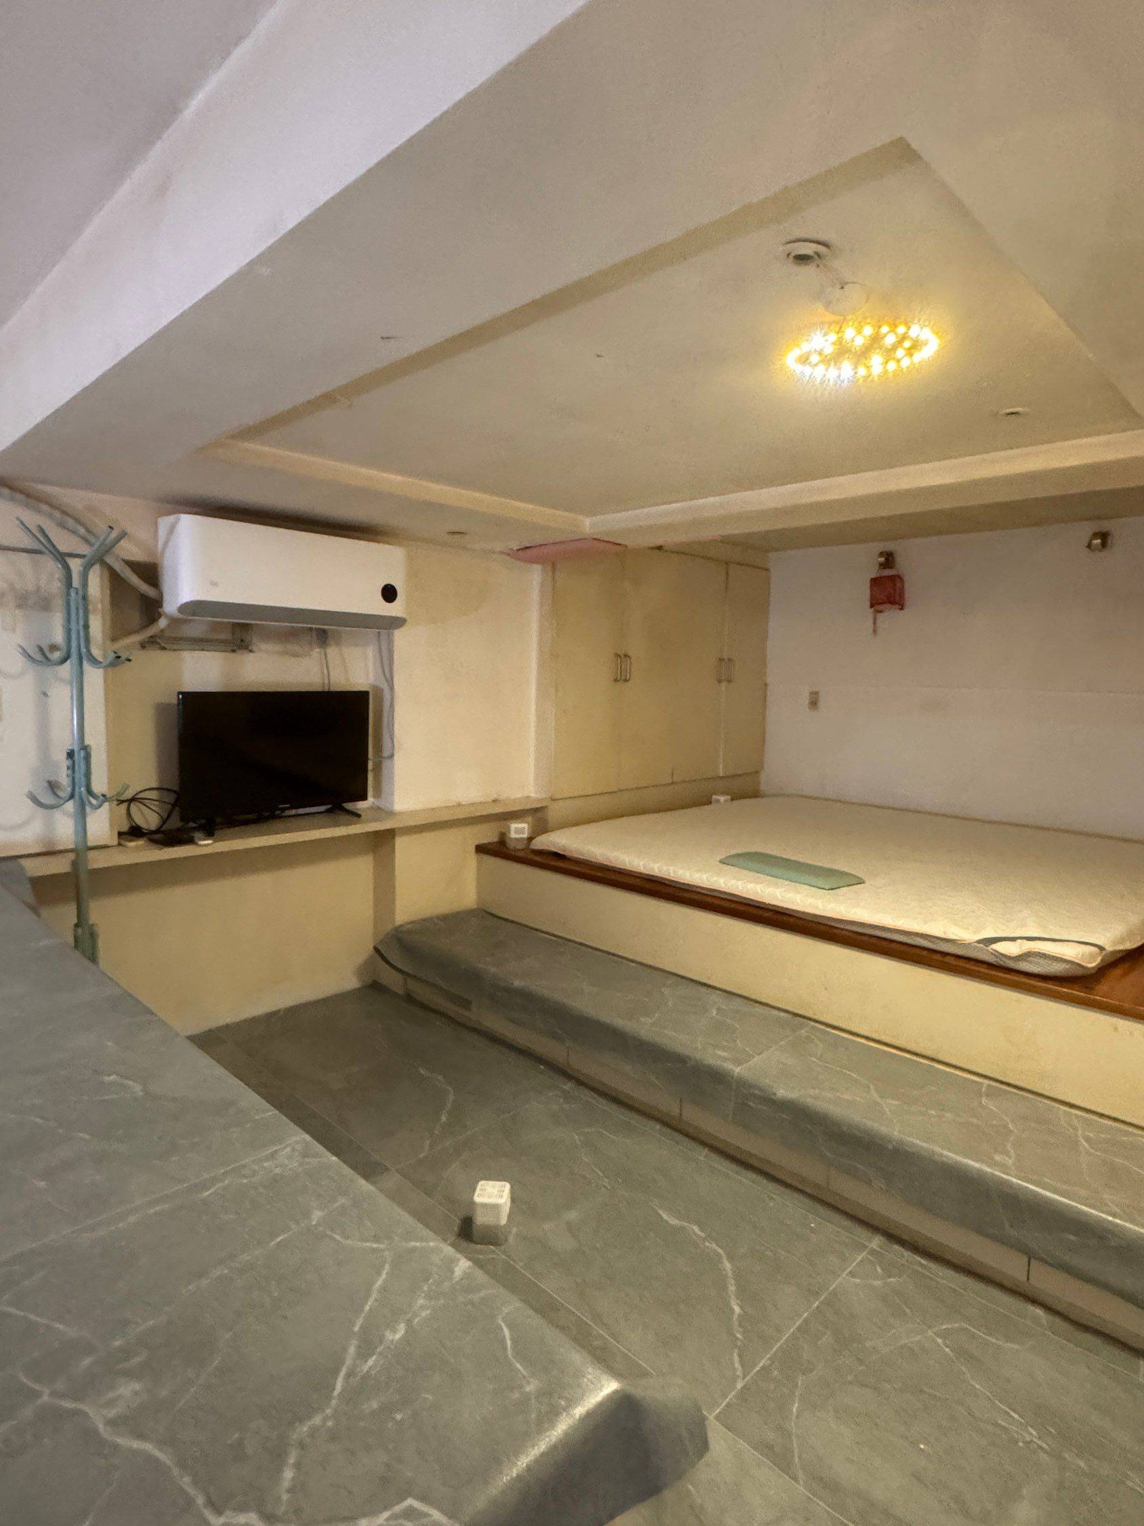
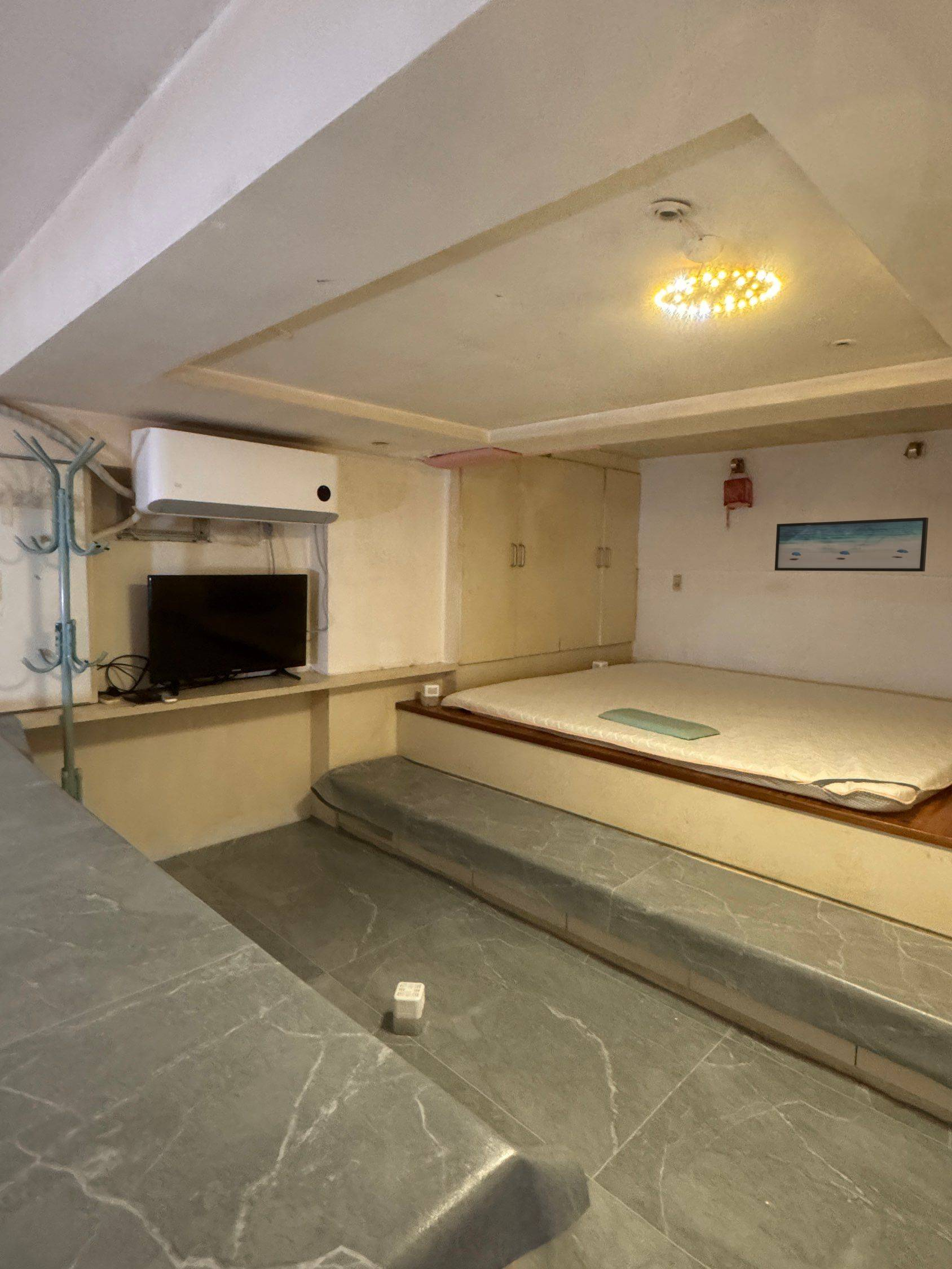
+ wall art [774,517,929,572]
